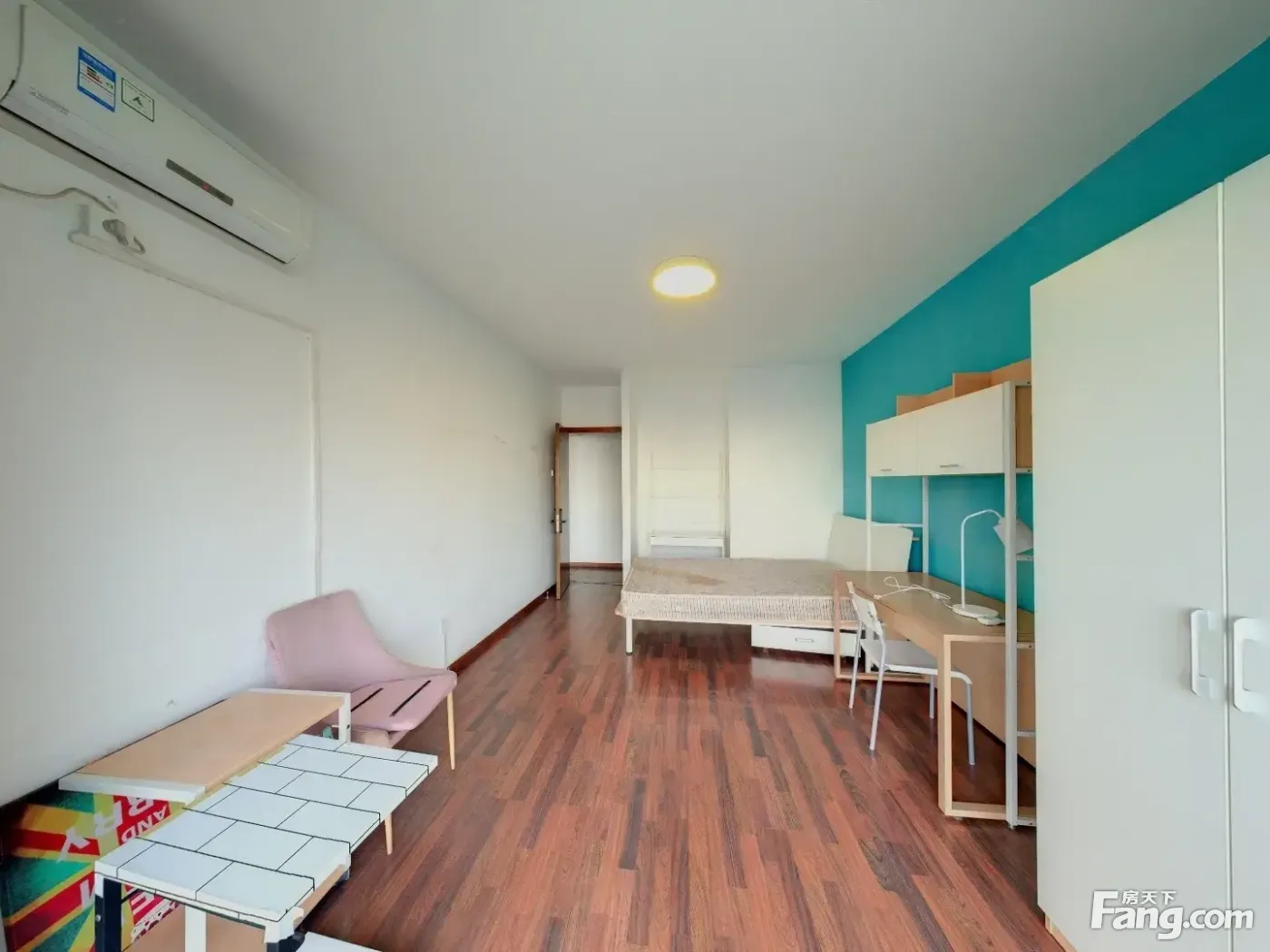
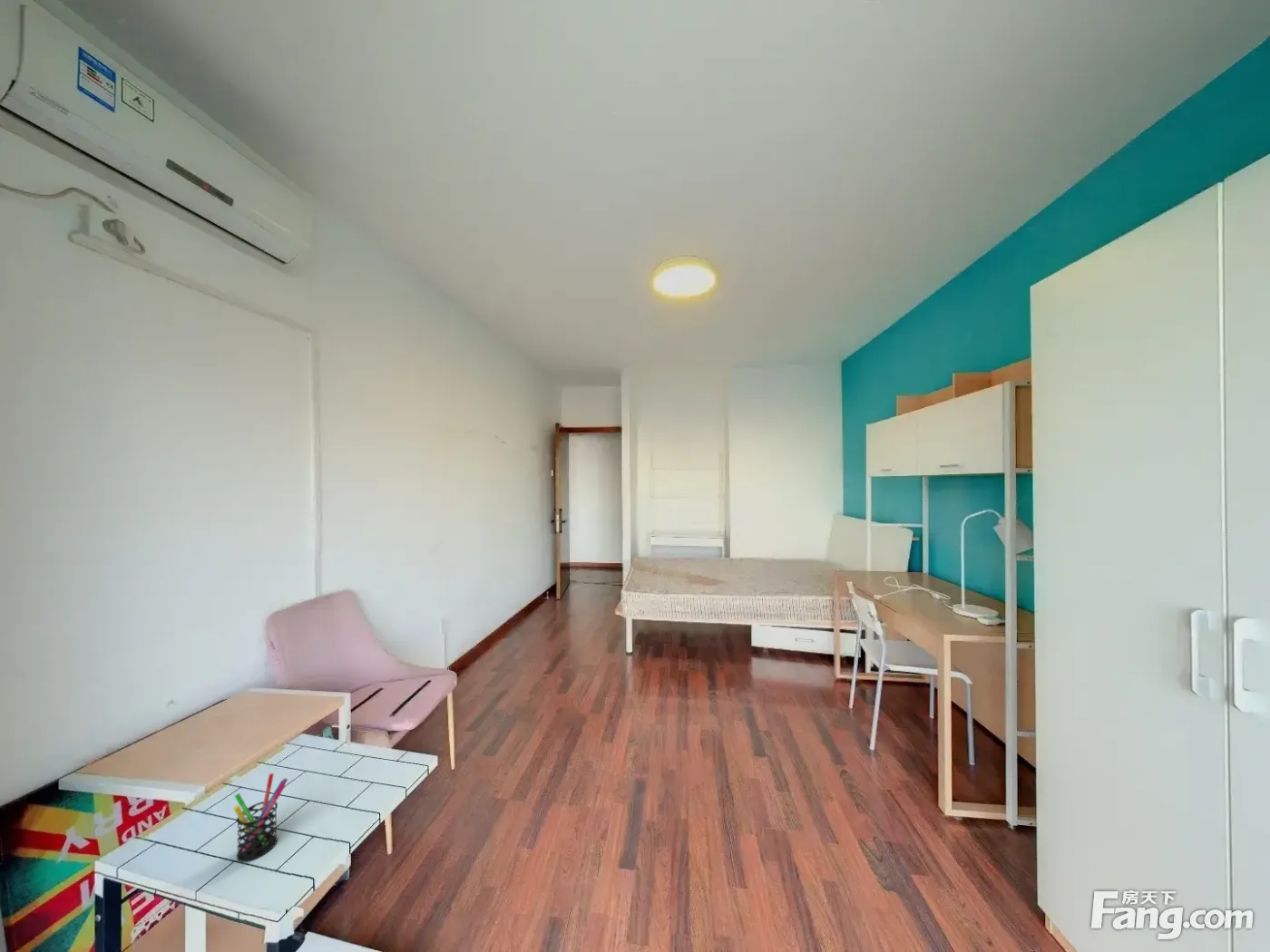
+ pen holder [233,772,288,862]
